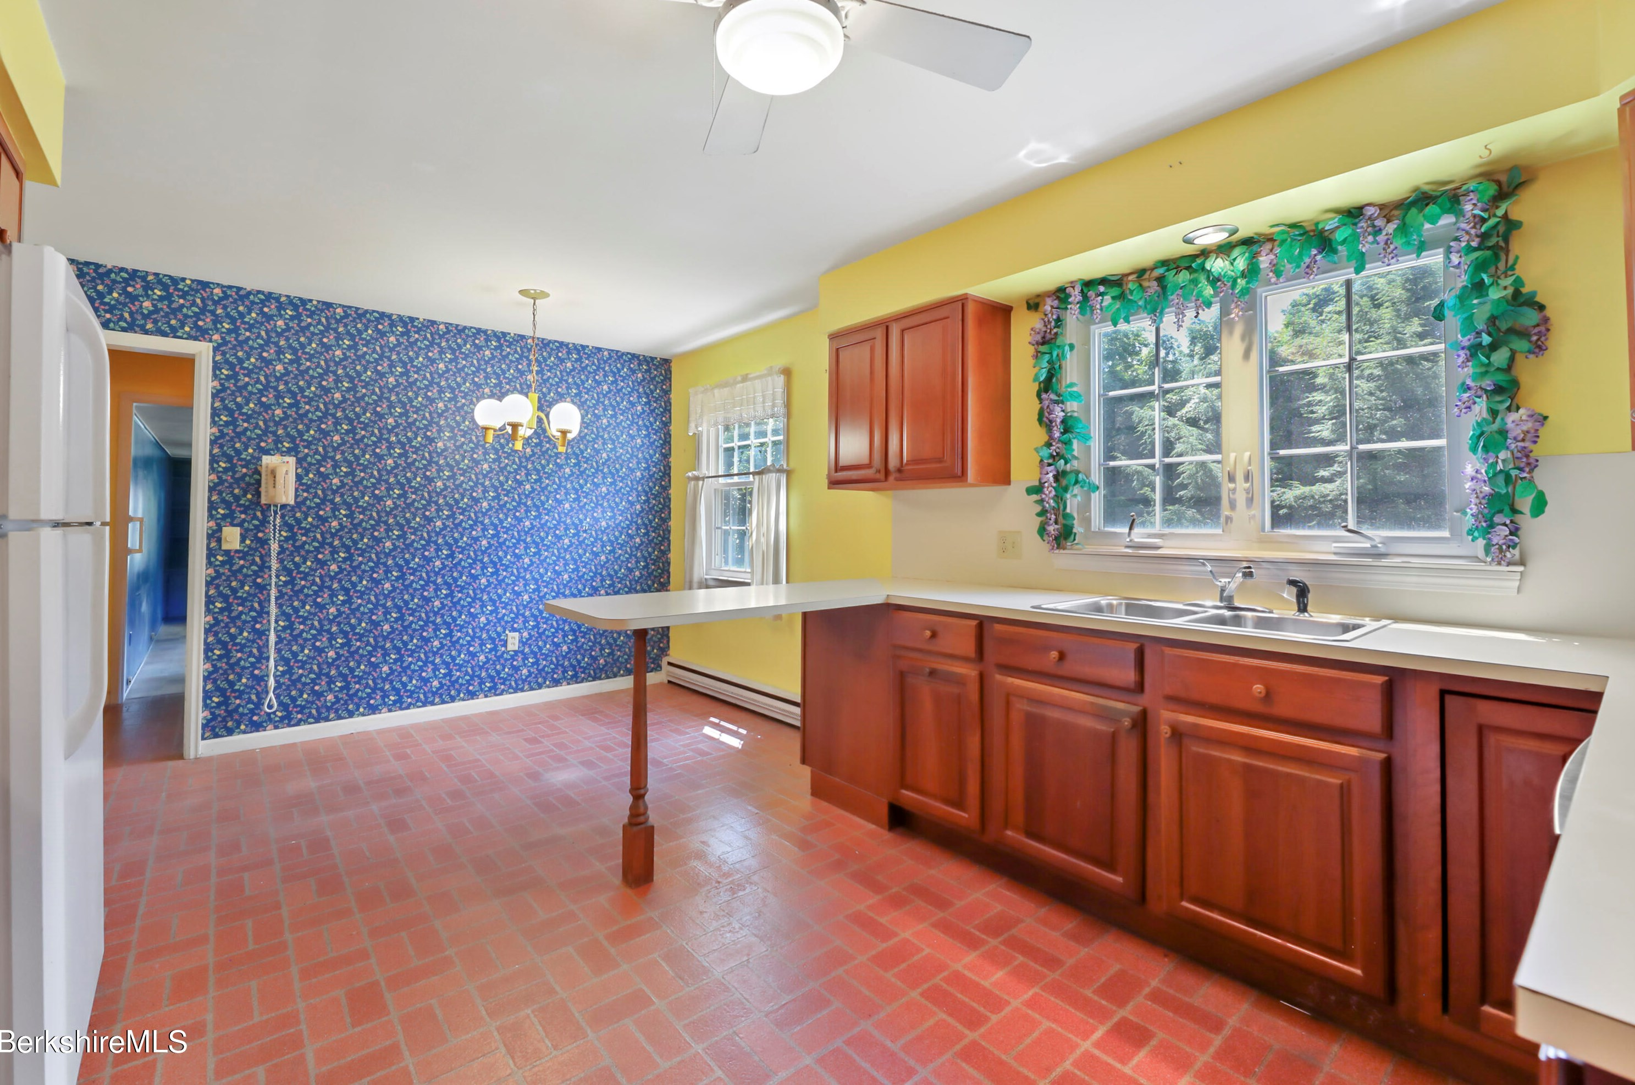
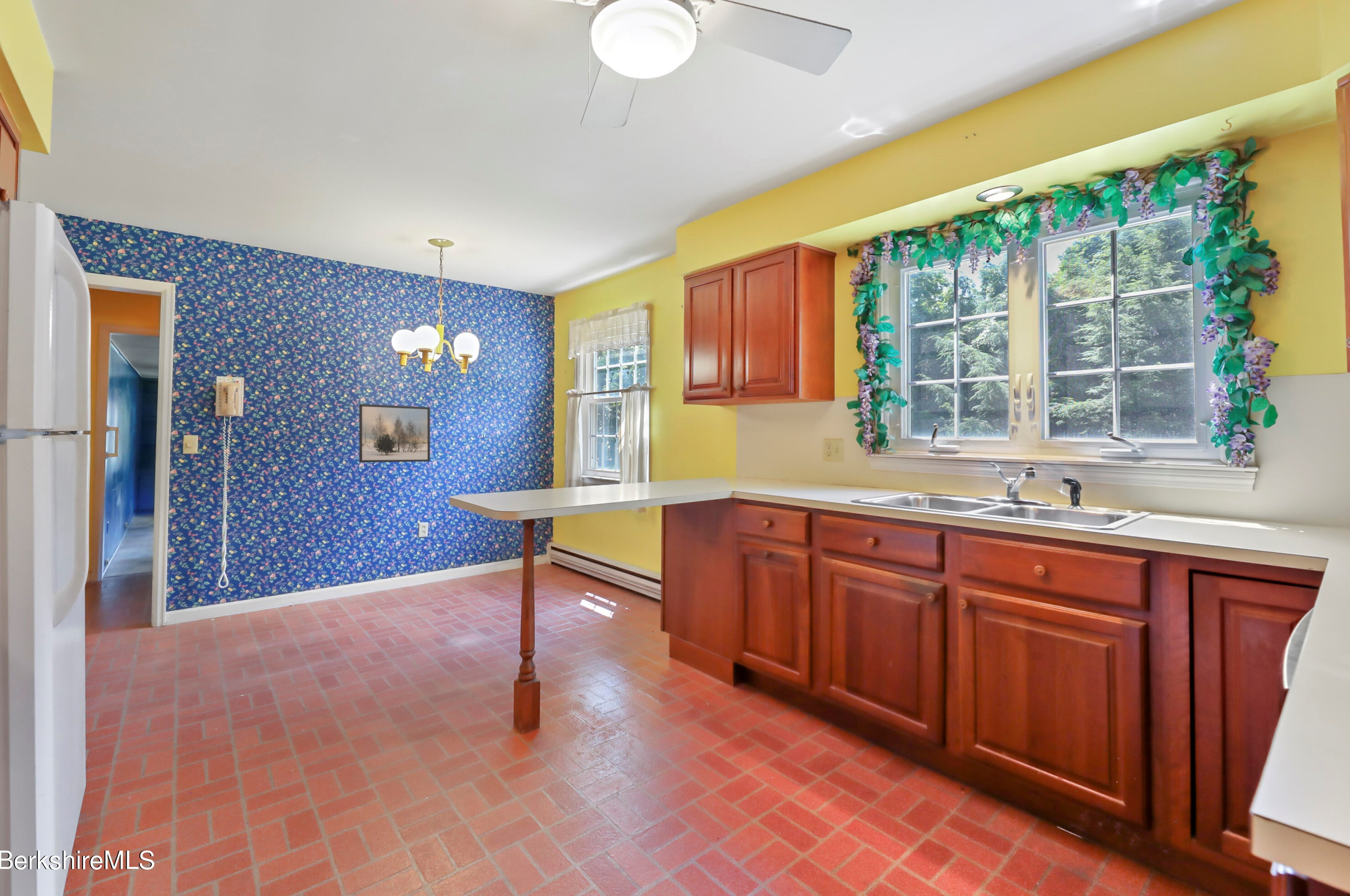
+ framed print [359,404,430,463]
